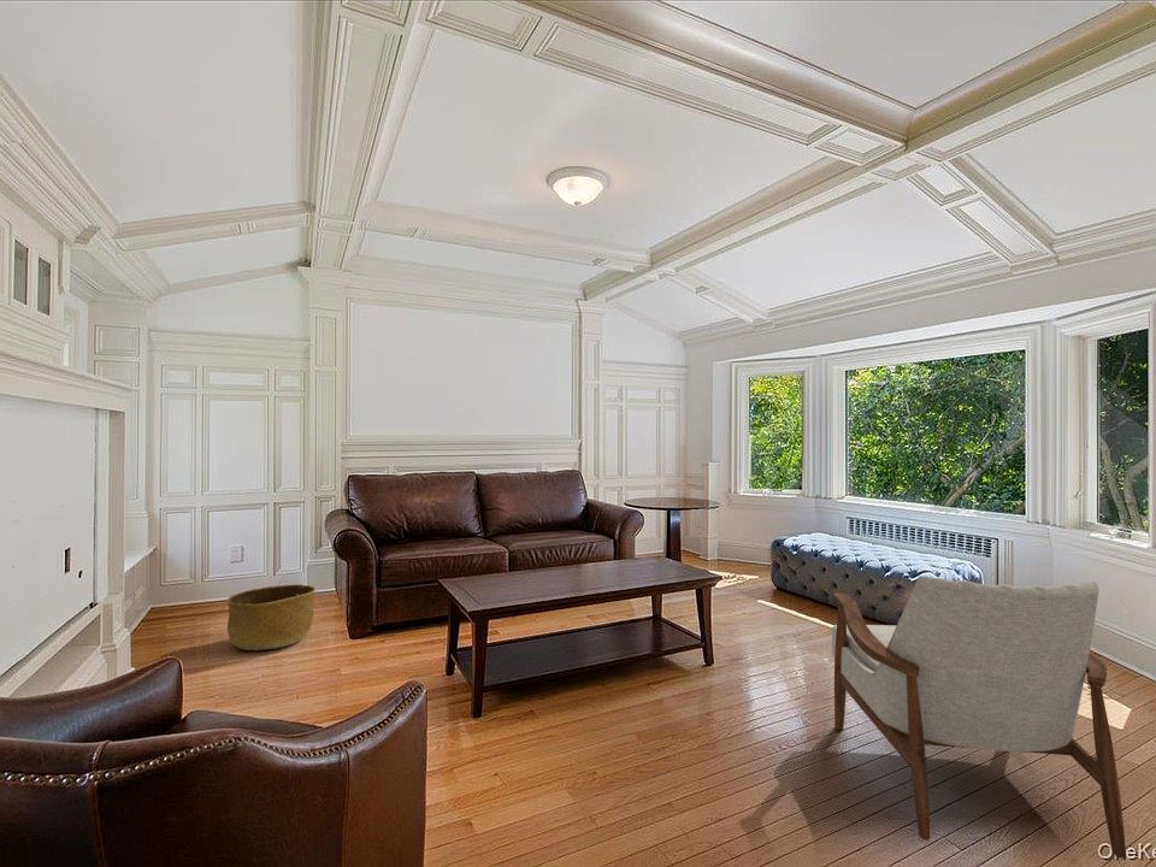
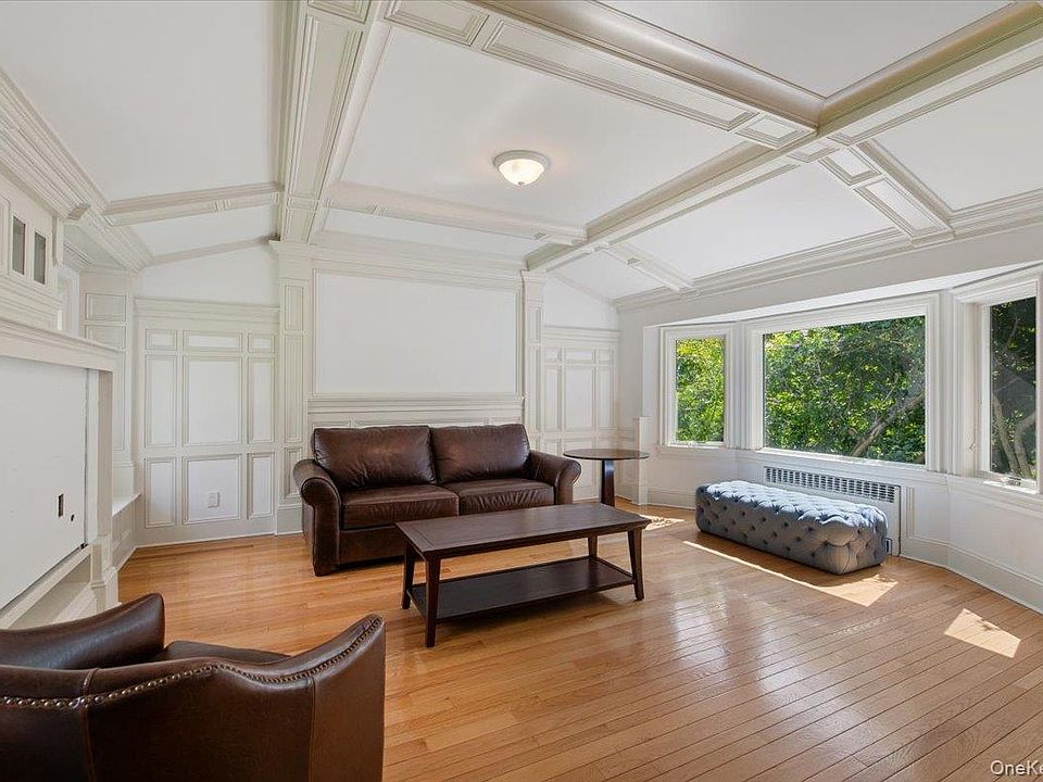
- basket [226,584,317,651]
- armchair [831,574,1127,860]
